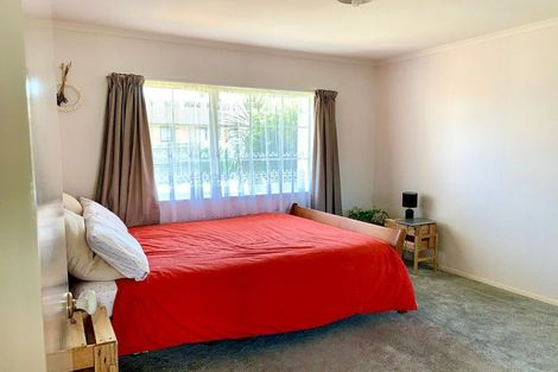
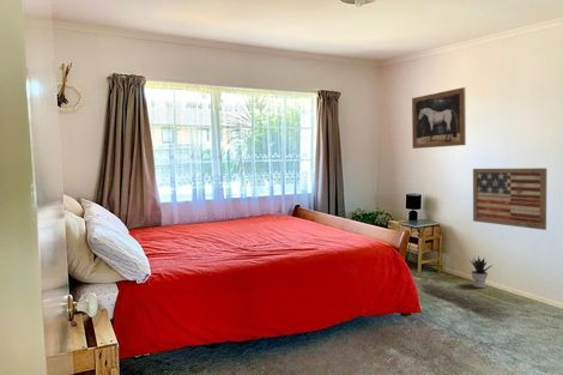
+ potted plant [468,254,492,289]
+ wall art [472,167,549,231]
+ wall art [411,86,467,150]
